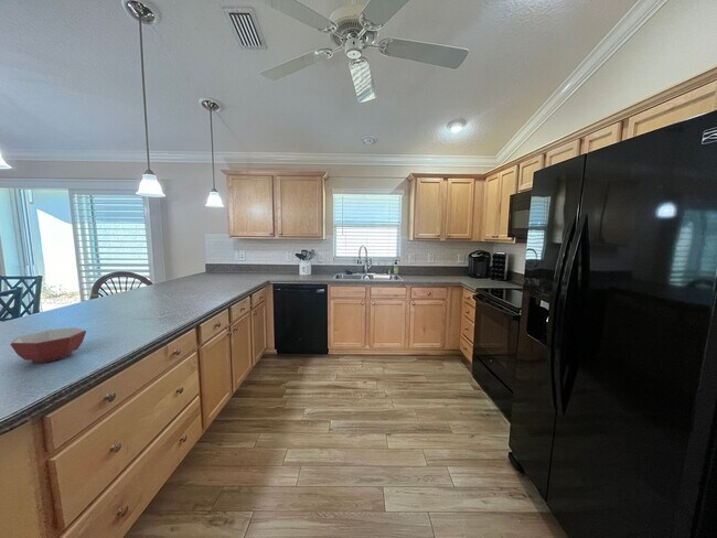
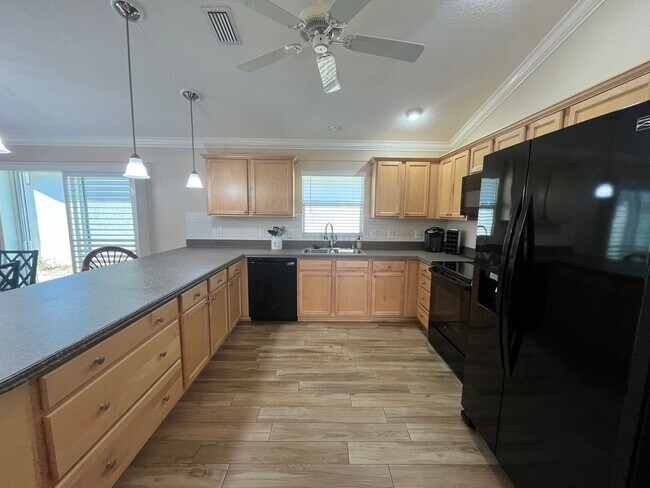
- bowl [9,326,87,364]
